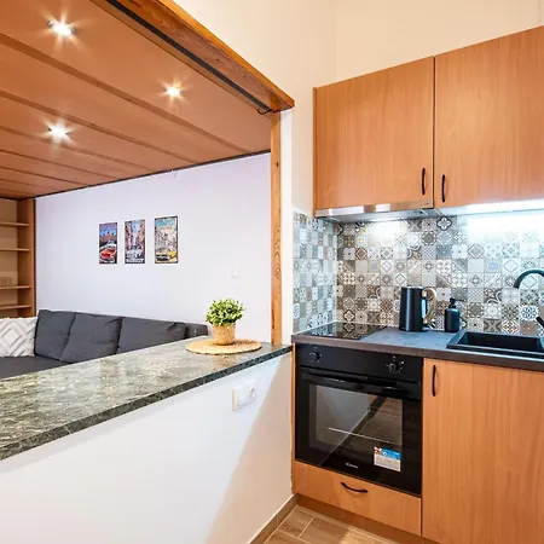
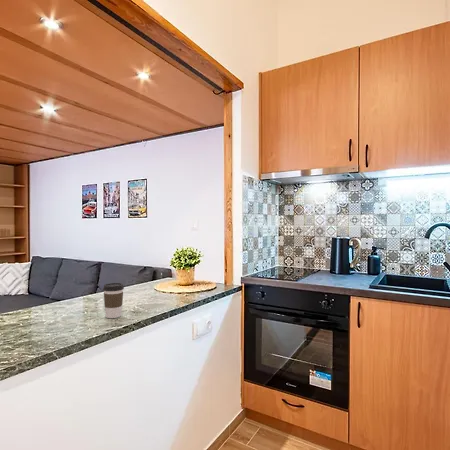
+ coffee cup [102,282,125,319]
